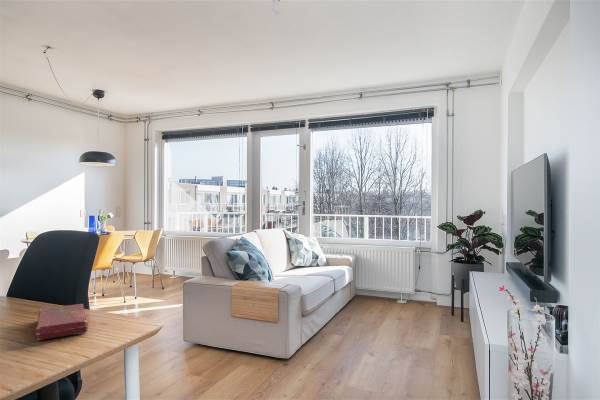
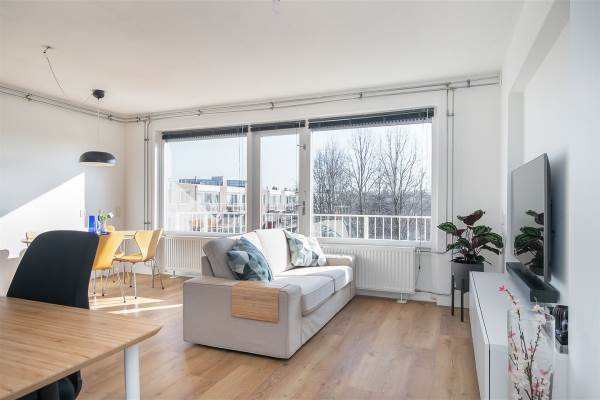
- book [34,303,89,341]
